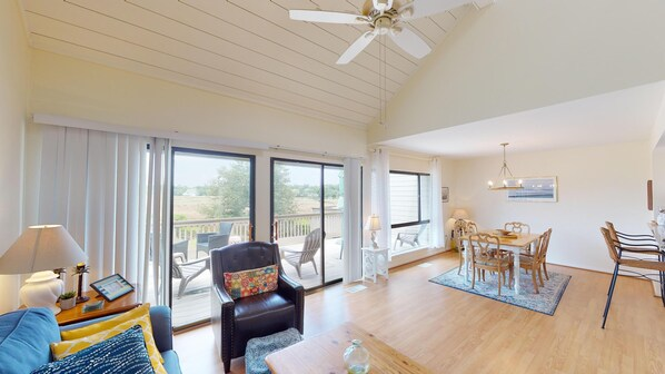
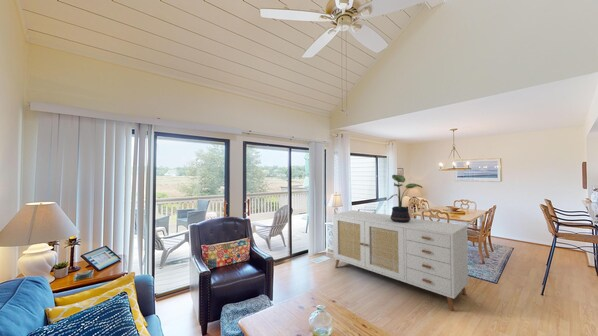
+ potted plant [386,174,423,223]
+ sideboard [331,209,469,312]
